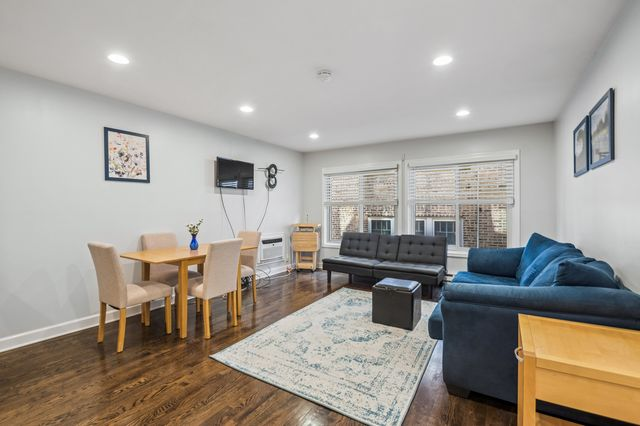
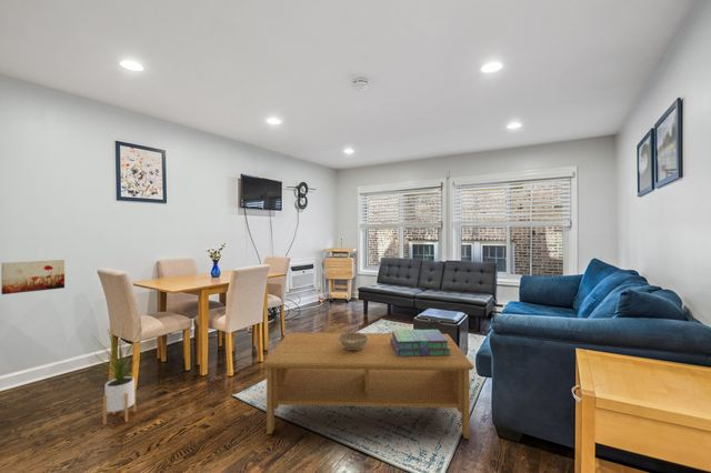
+ house plant [88,323,150,426]
+ wall art [0,259,66,295]
+ stack of books [391,329,451,356]
+ decorative bowl [339,331,368,350]
+ coffee table [261,332,475,440]
